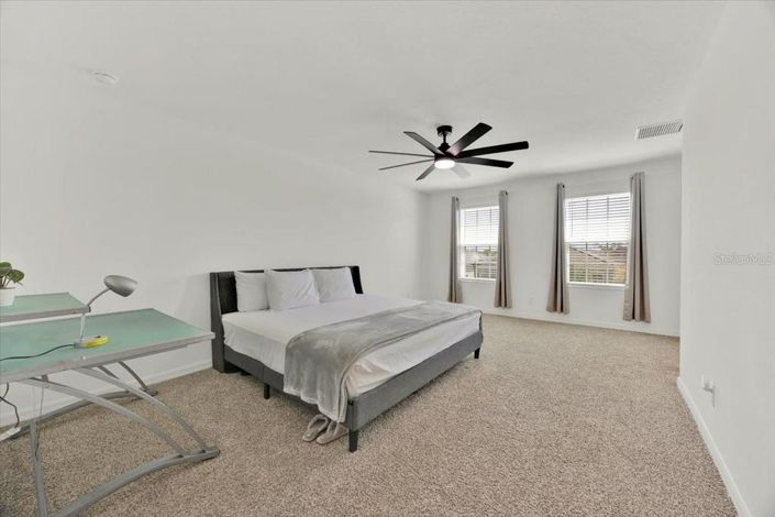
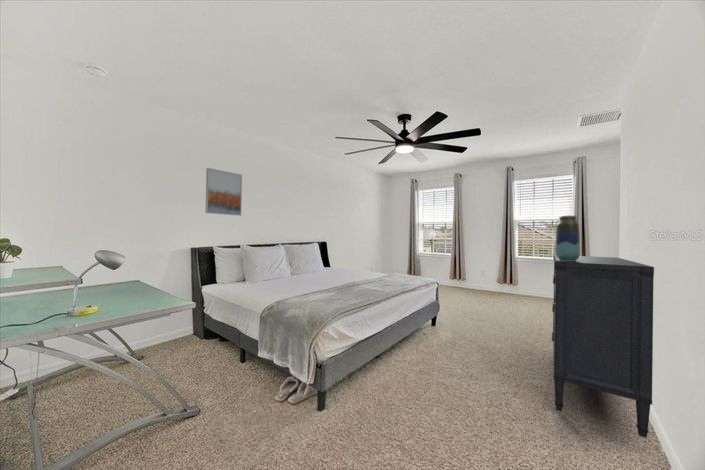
+ dresser [551,254,655,439]
+ vase [554,215,581,261]
+ wall art [205,167,243,217]
